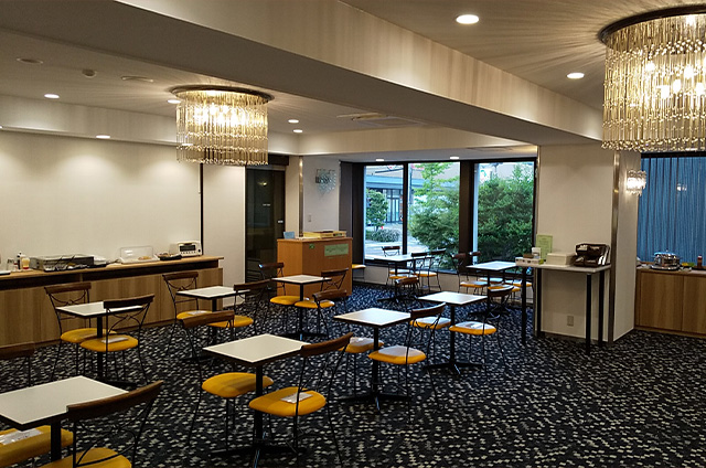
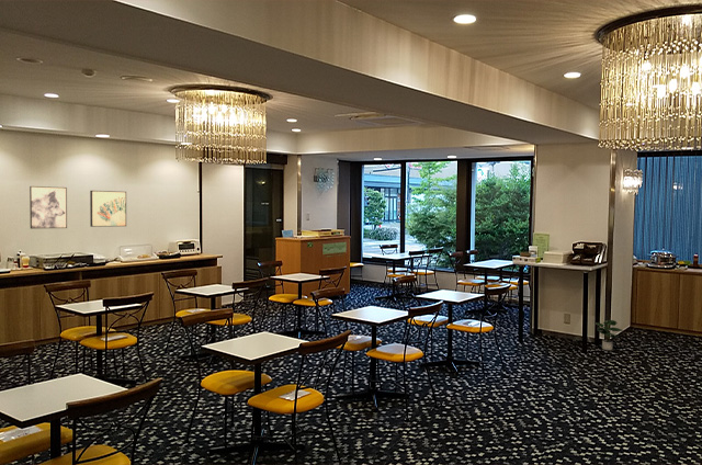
+ wall art [29,185,68,230]
+ wall art [89,190,127,228]
+ potted plant [593,319,624,351]
